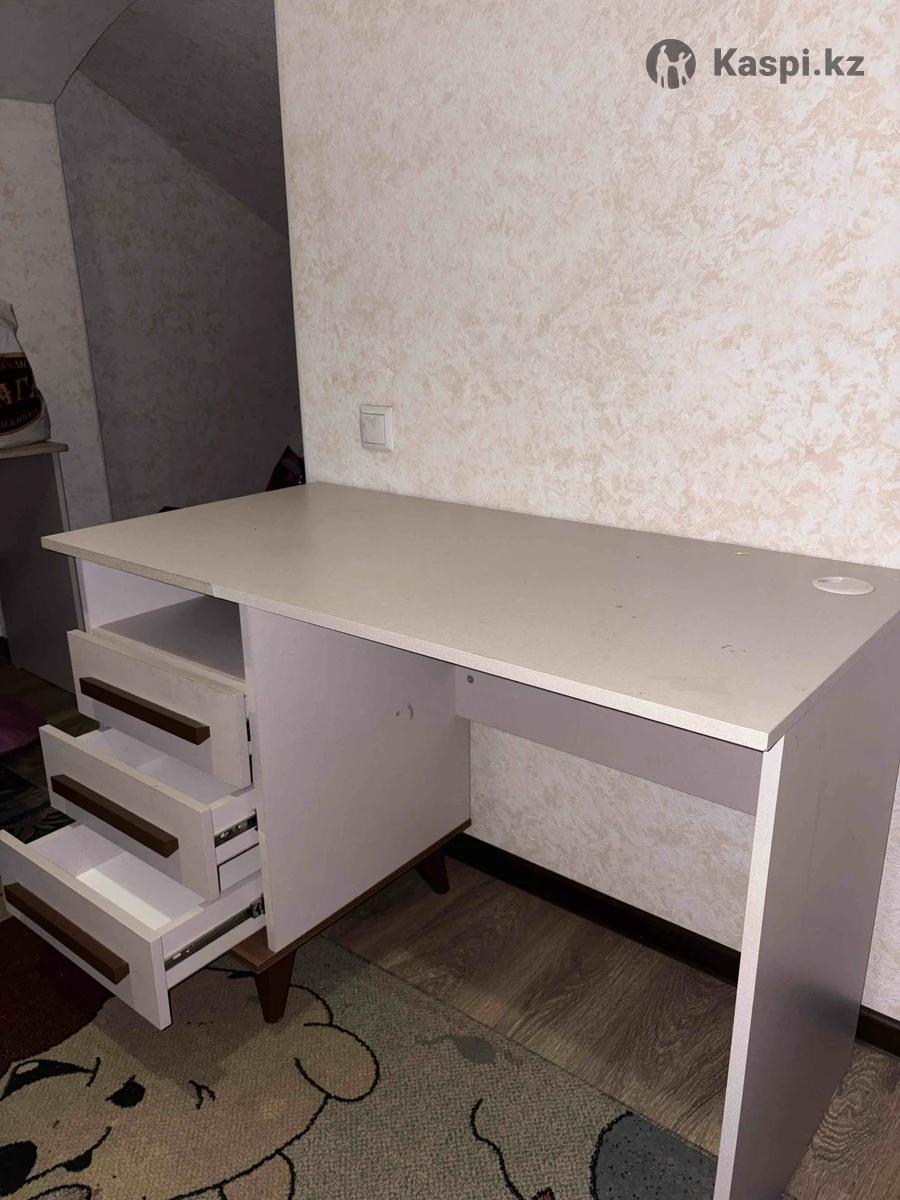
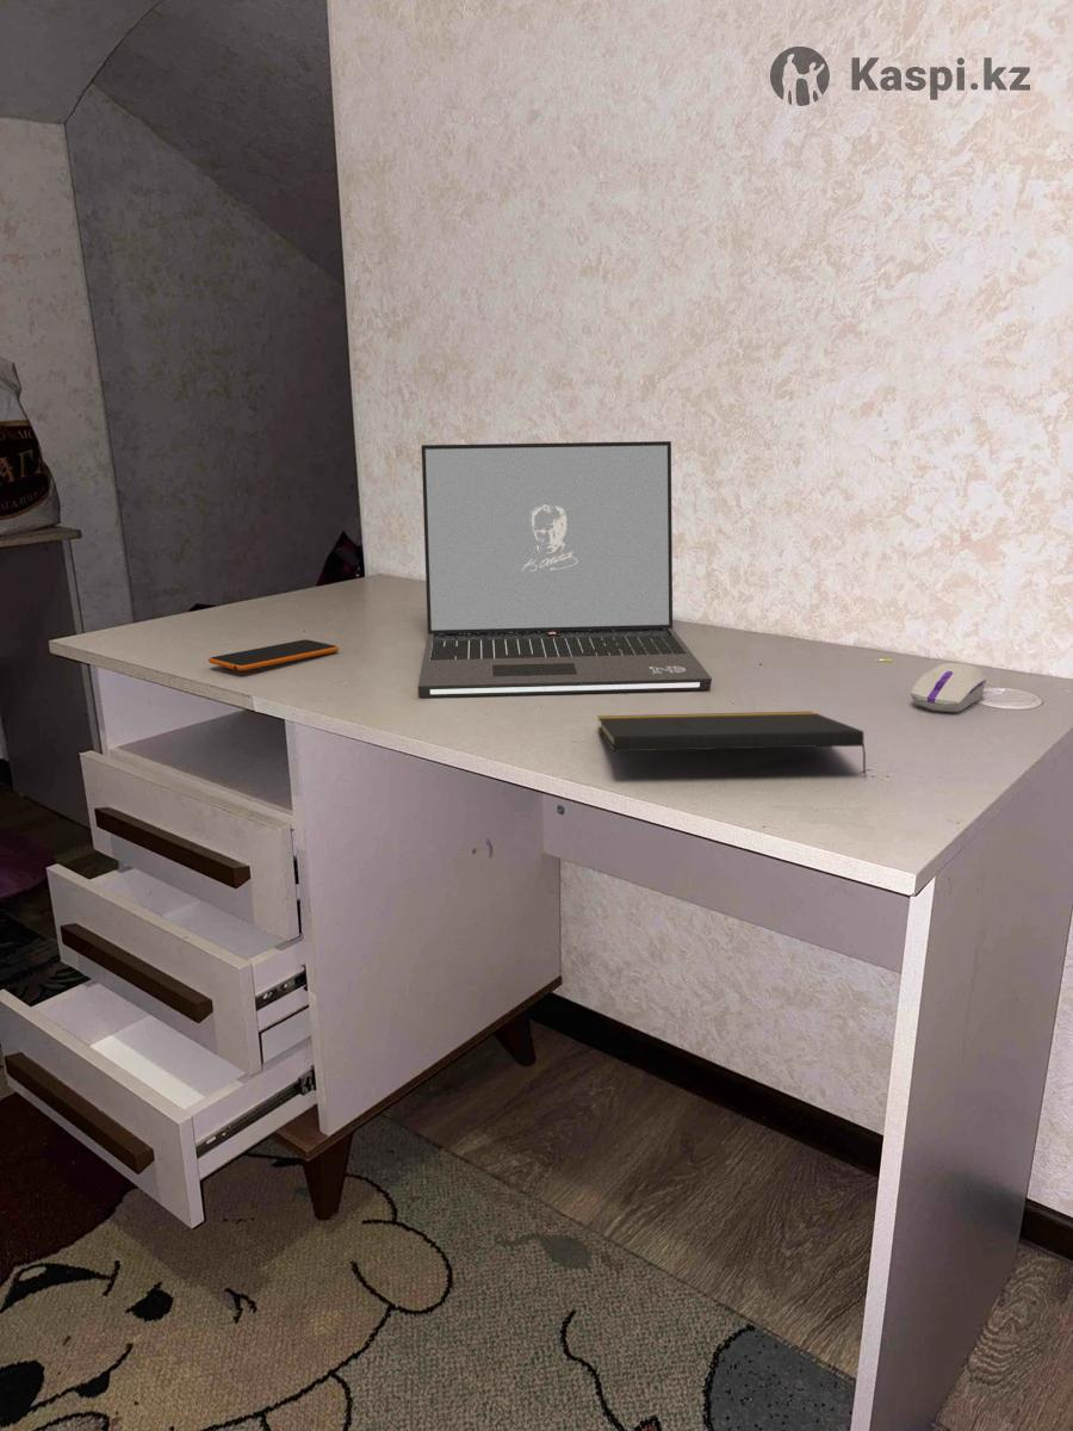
+ computer mouse [910,662,987,713]
+ notepad [596,711,868,779]
+ smartphone [207,638,340,671]
+ laptop [417,440,713,699]
